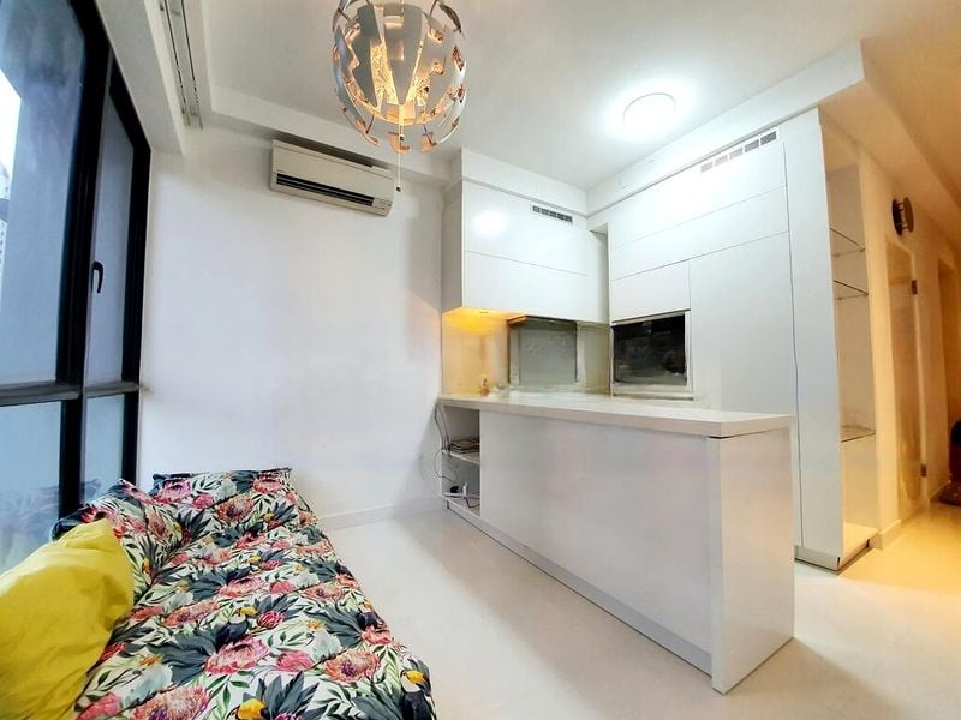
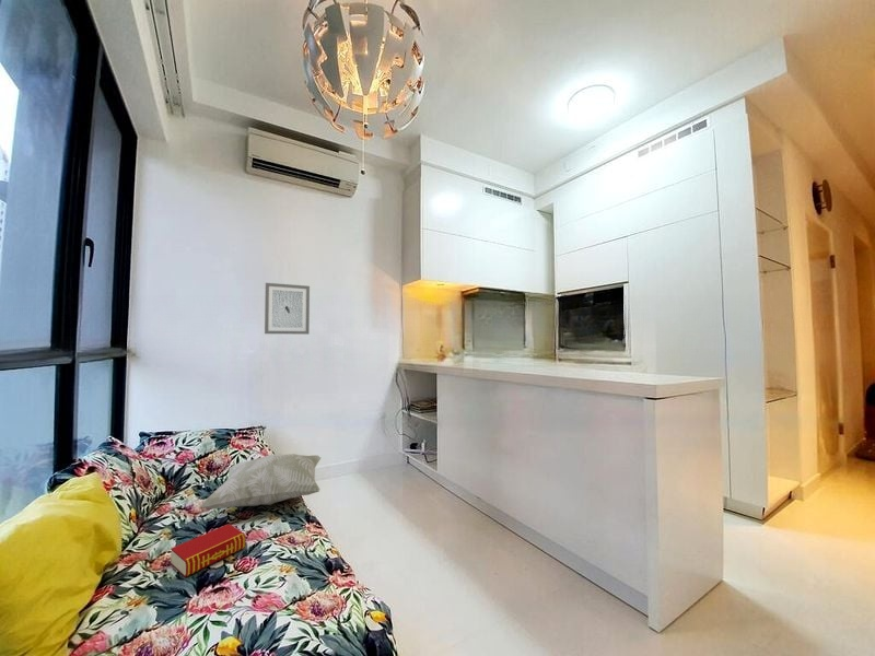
+ decorative pillow [198,453,322,509]
+ wall art [264,282,311,336]
+ book [170,523,247,578]
